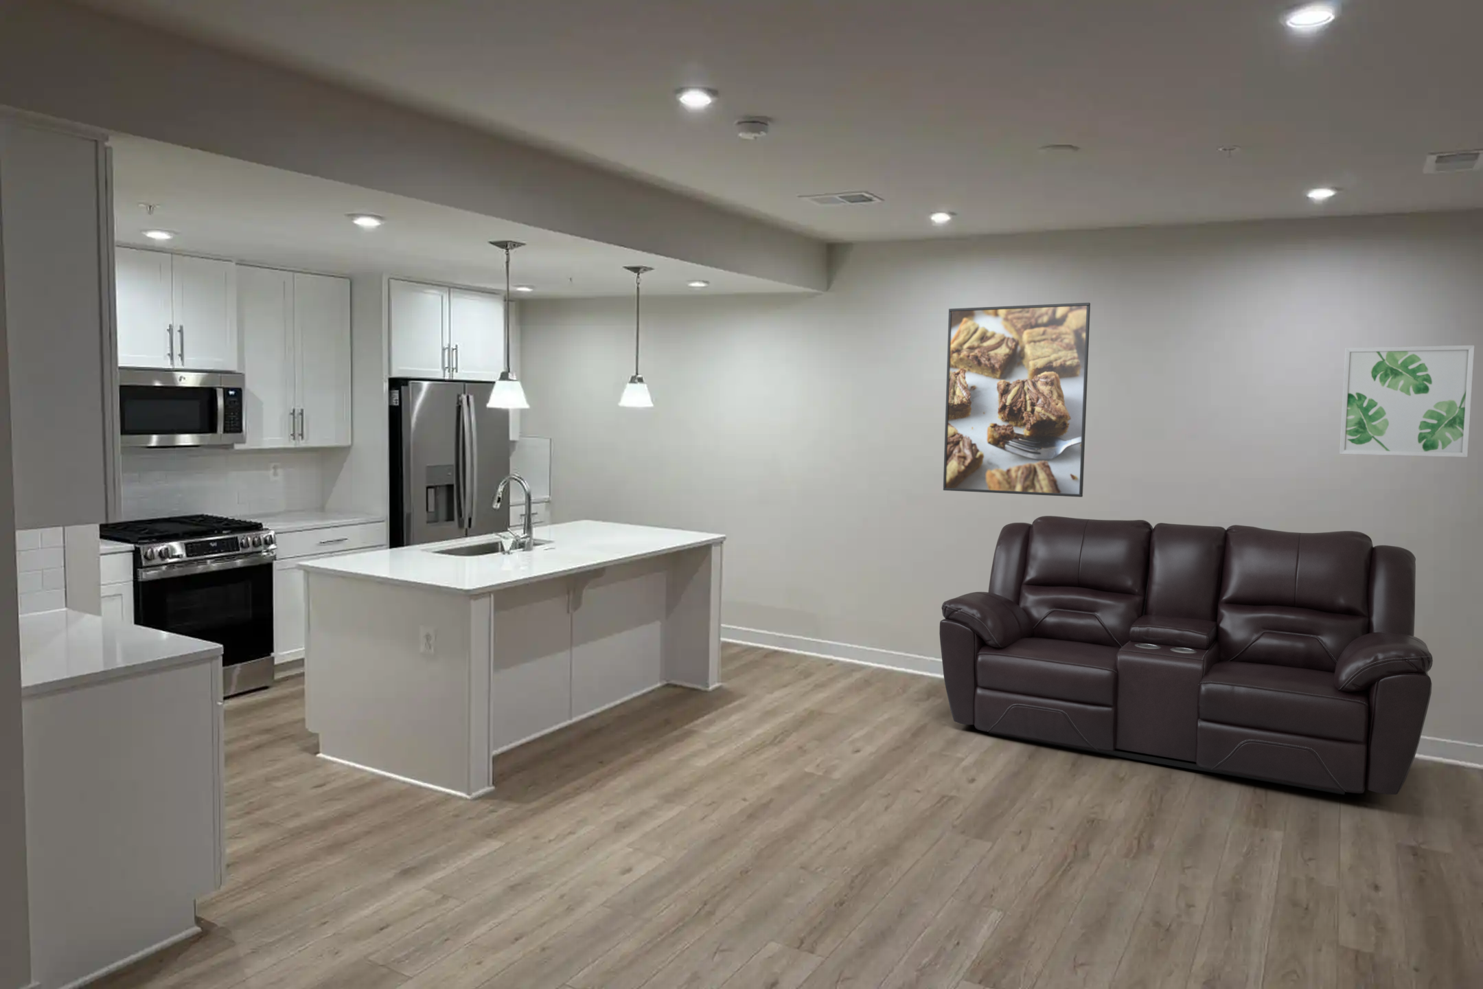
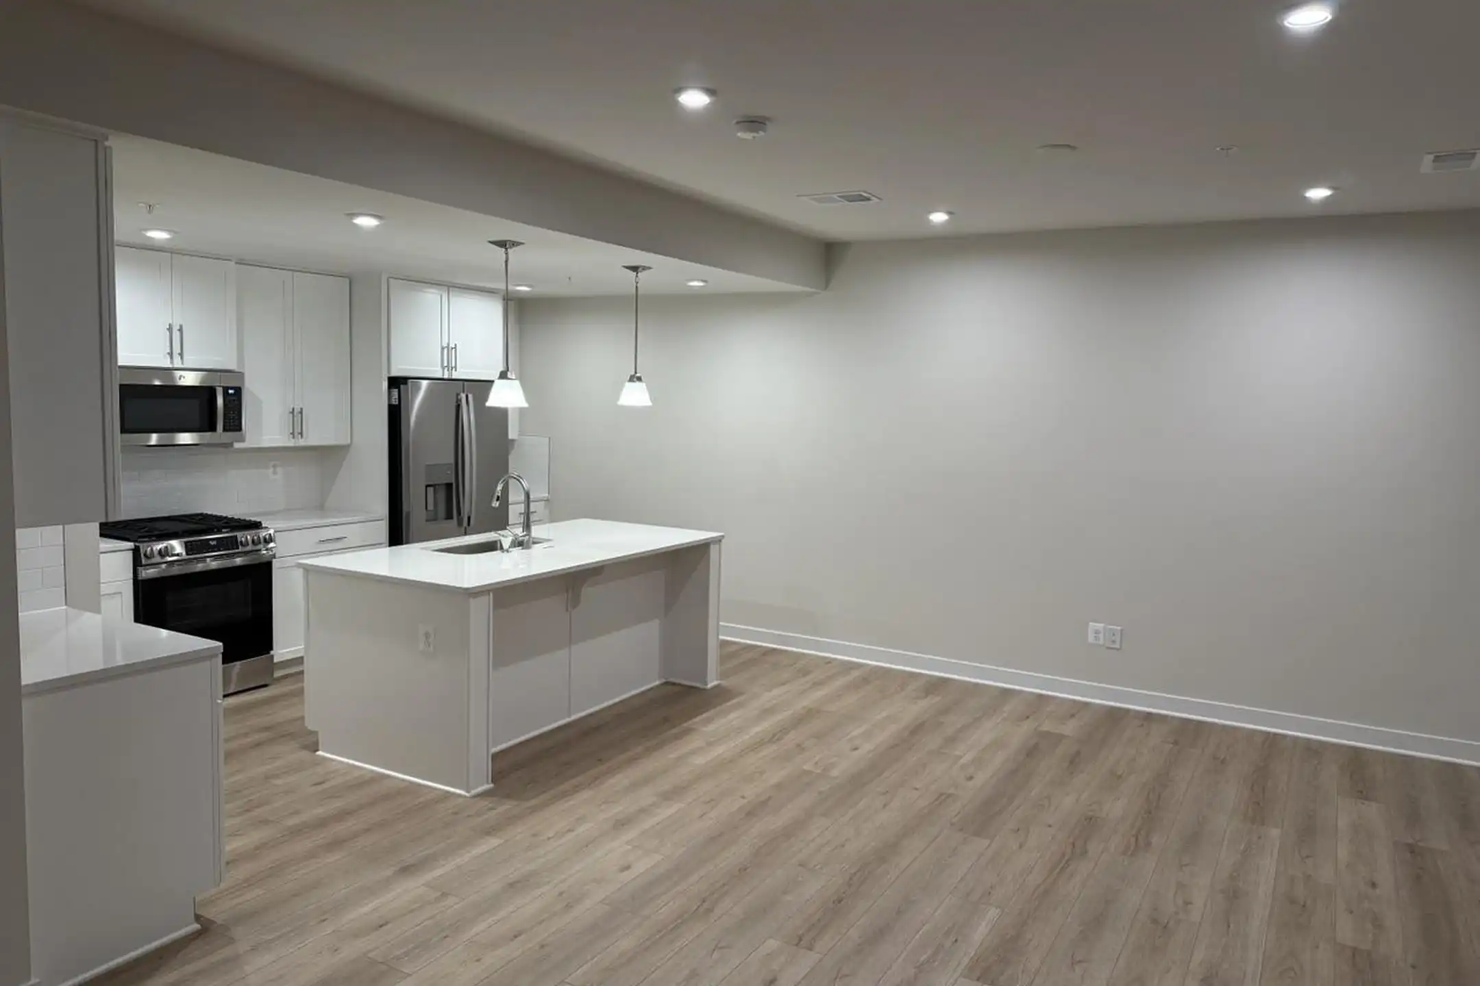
- sofa [939,515,1433,796]
- wall art [1338,344,1475,458]
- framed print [942,302,1091,498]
